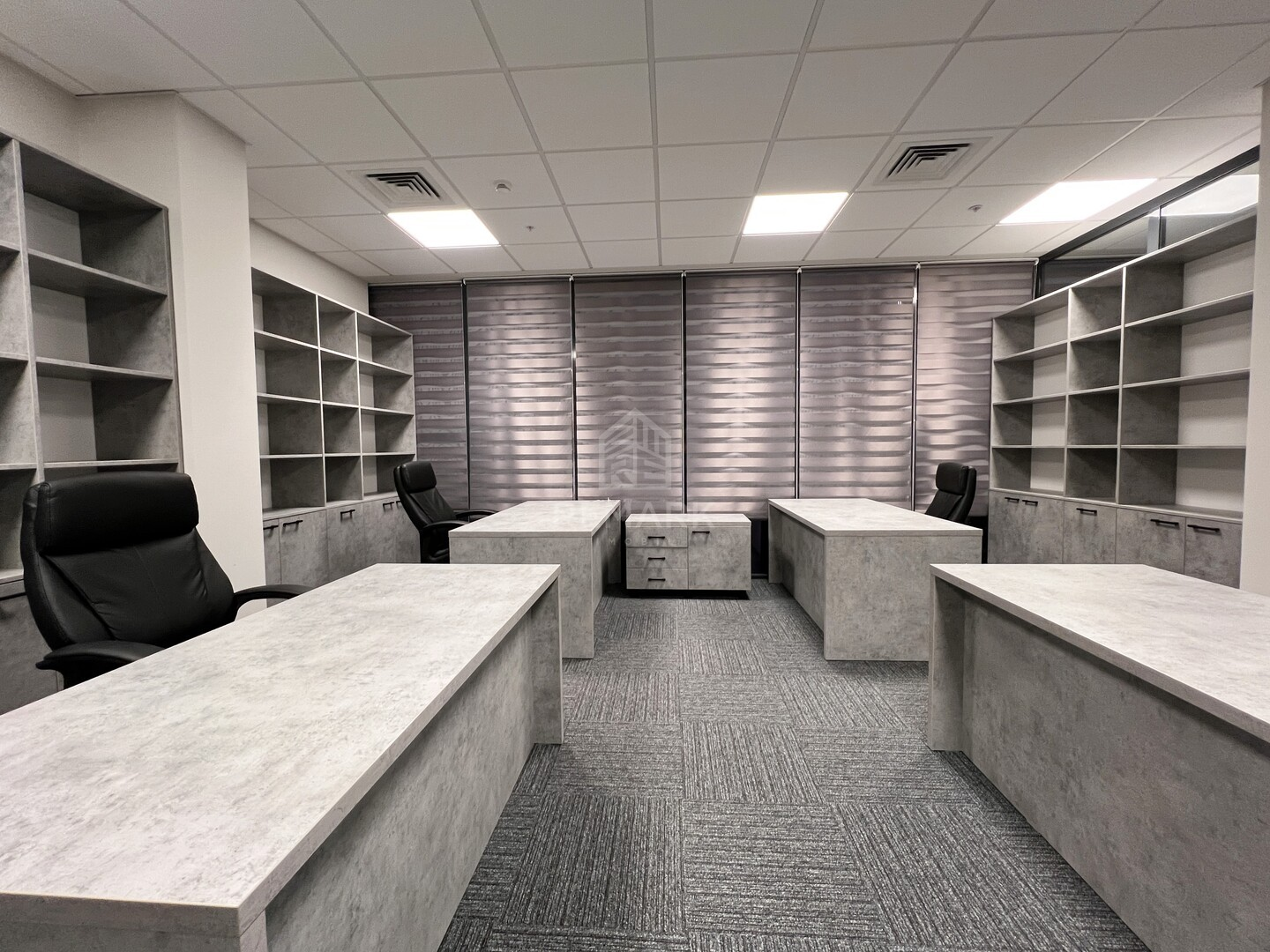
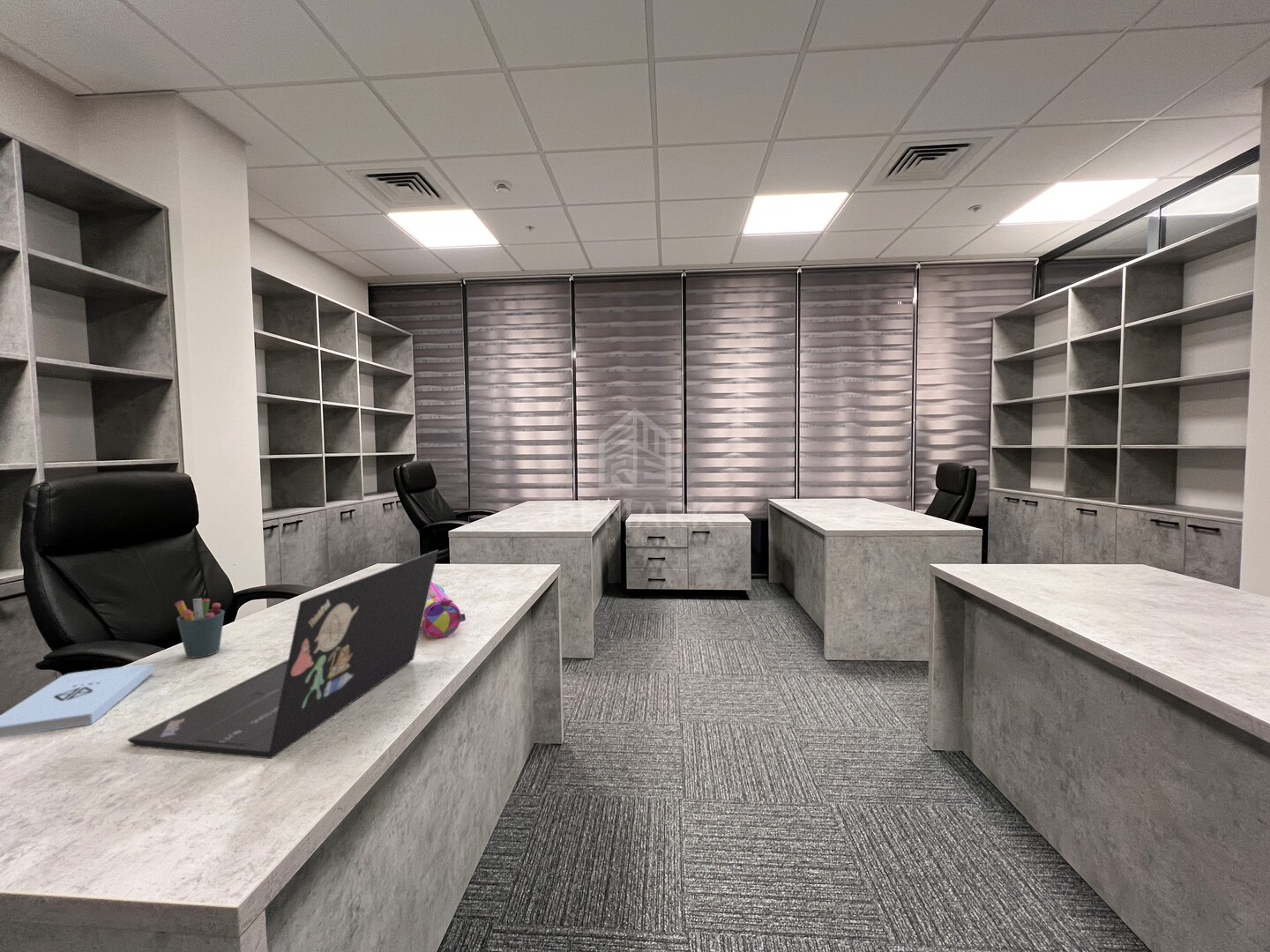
+ pencil case [421,581,467,639]
+ pen holder [174,598,226,659]
+ notepad [0,662,154,739]
+ laptop [126,549,439,760]
